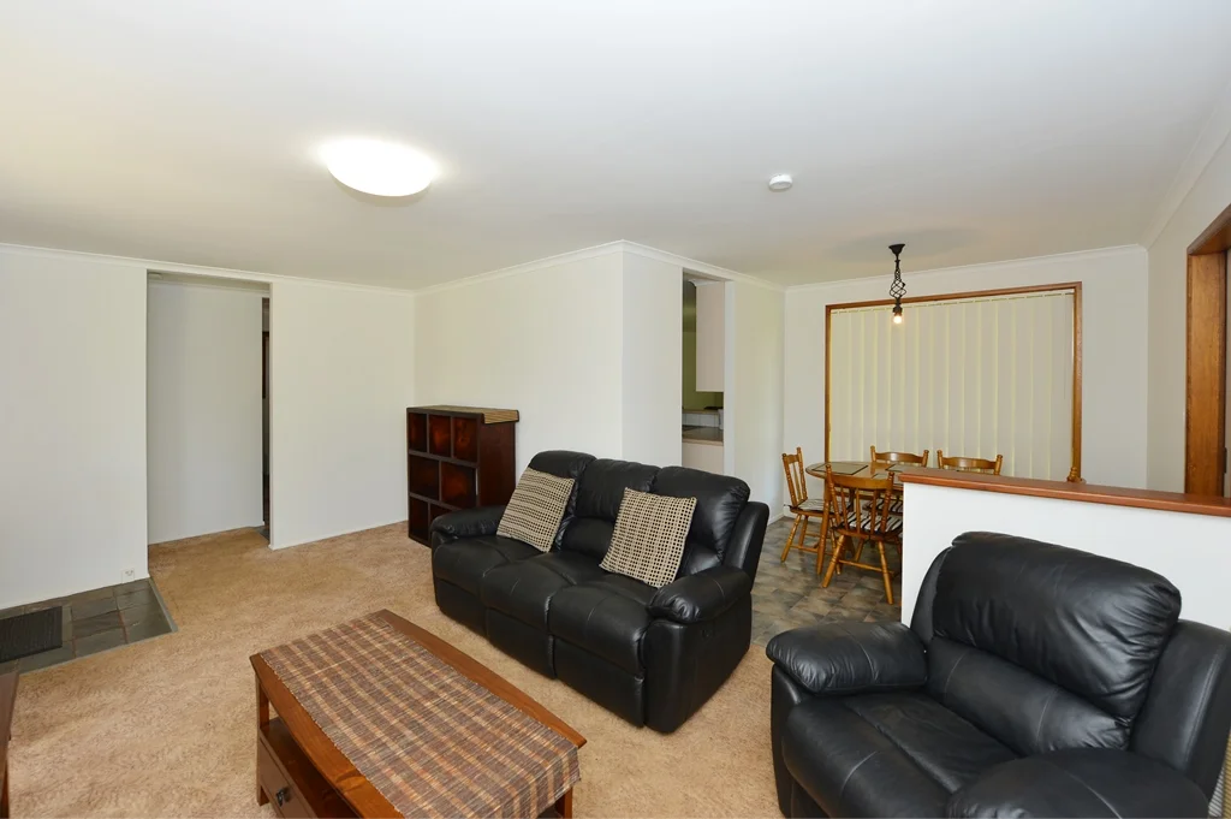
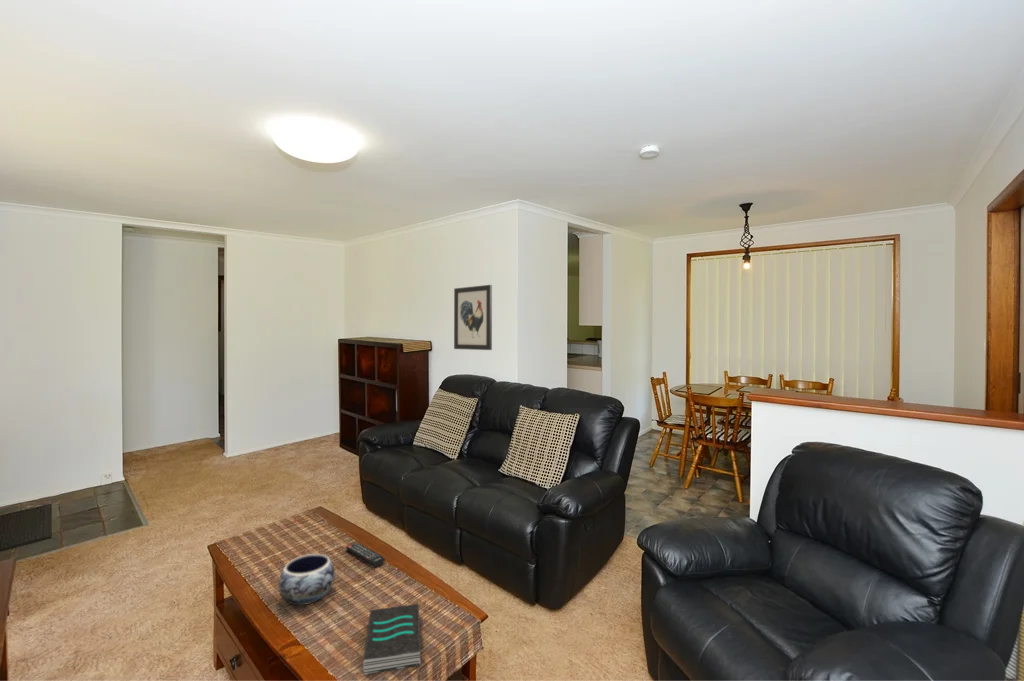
+ decorative bowl [278,553,336,606]
+ wall art [453,284,493,351]
+ remote control [345,542,386,567]
+ book [362,603,421,676]
